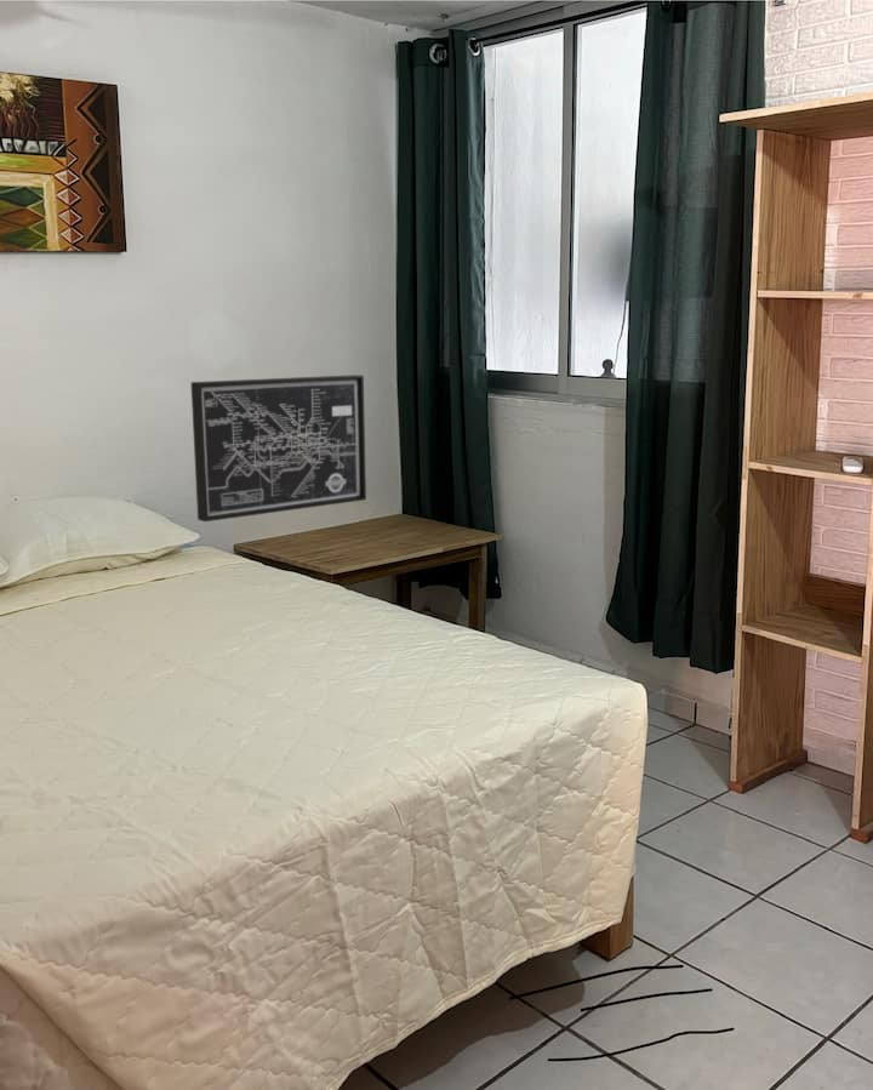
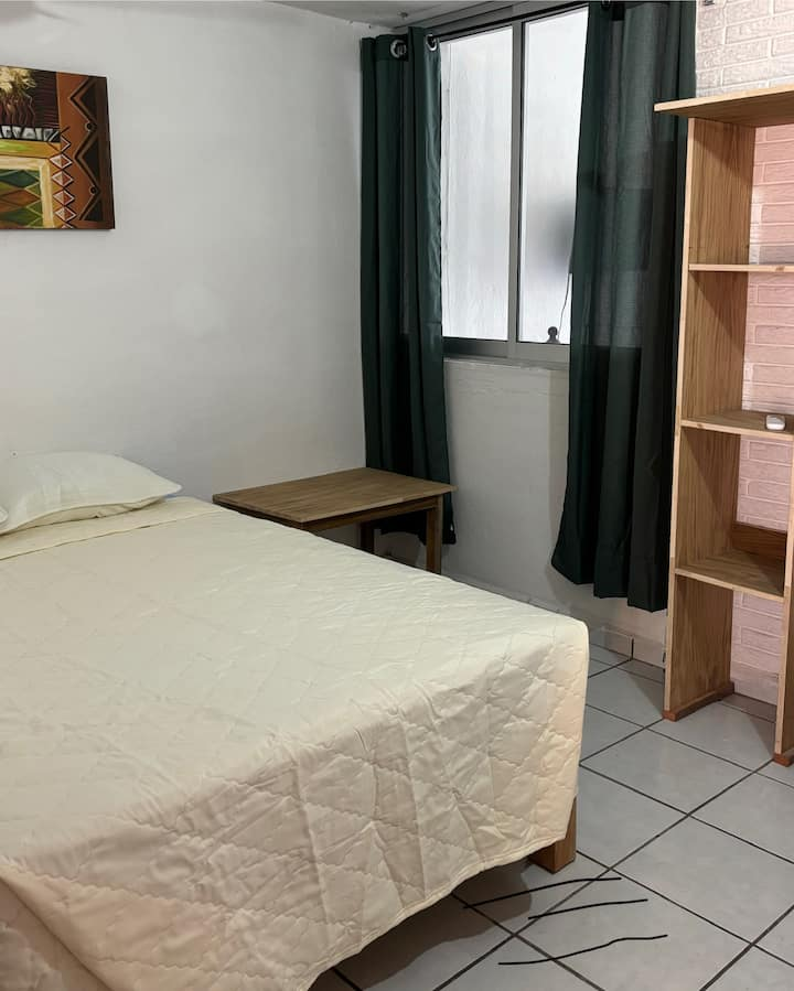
- wall art [190,373,367,523]
